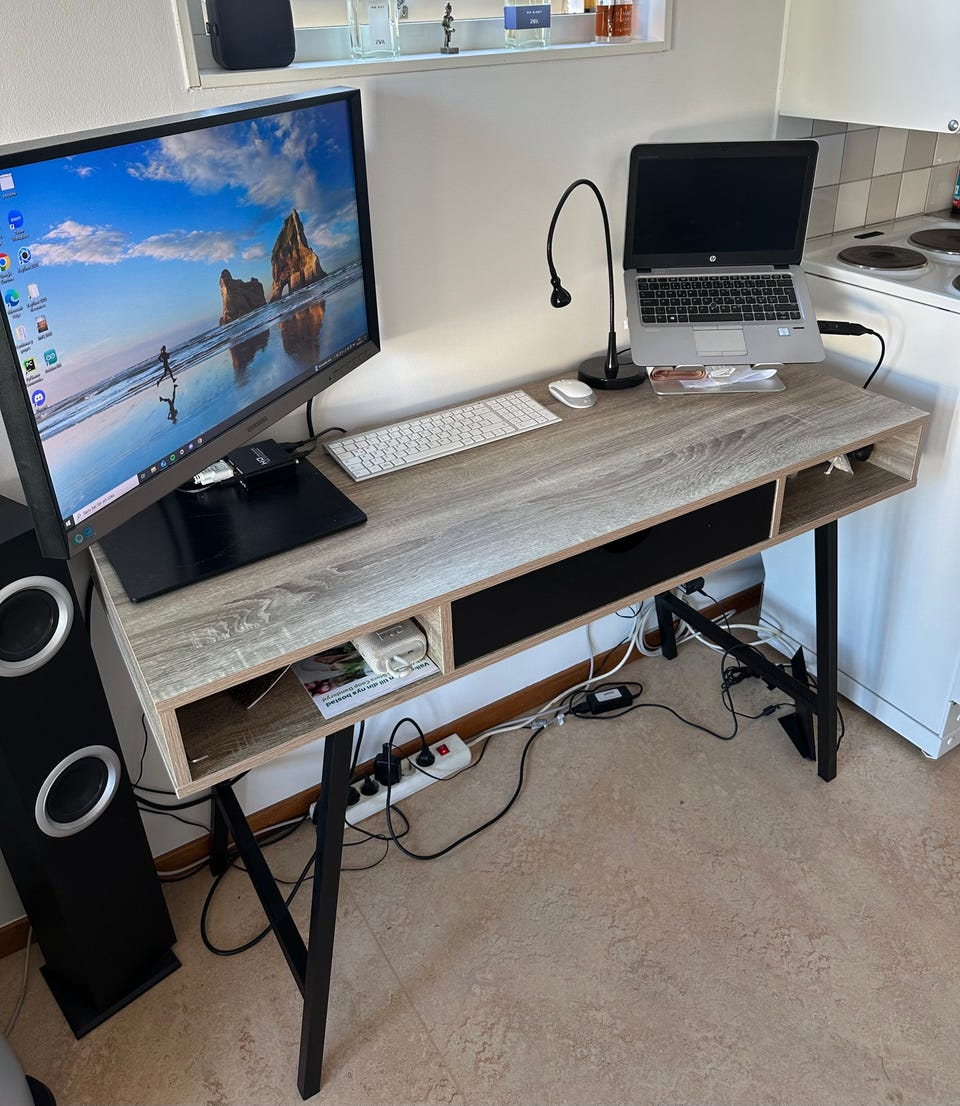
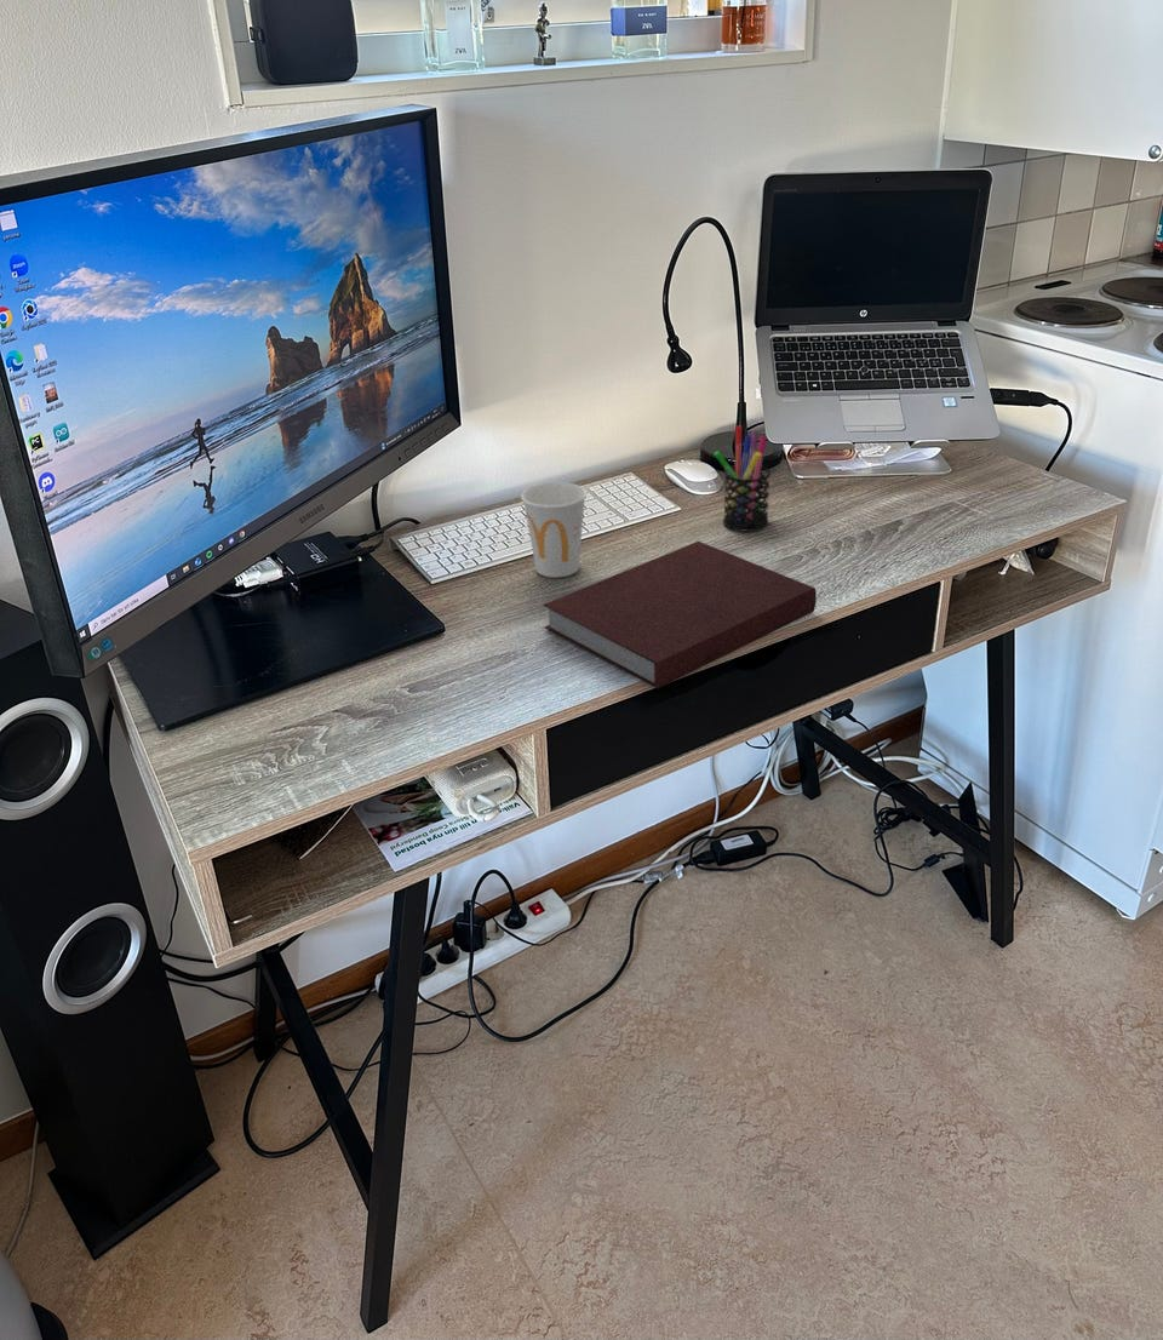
+ notebook [542,540,818,689]
+ pen holder [714,425,772,532]
+ cup [520,481,588,579]
